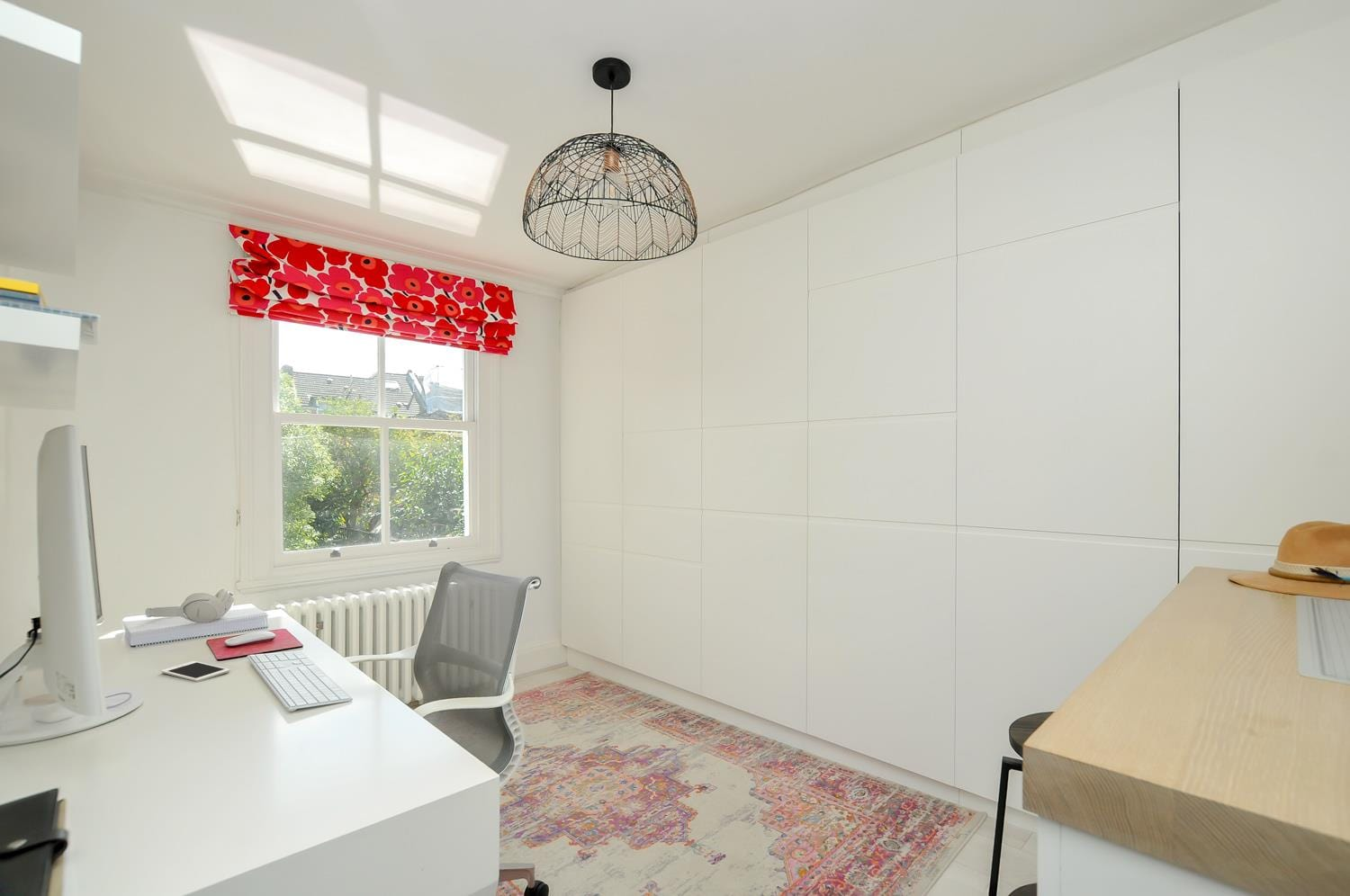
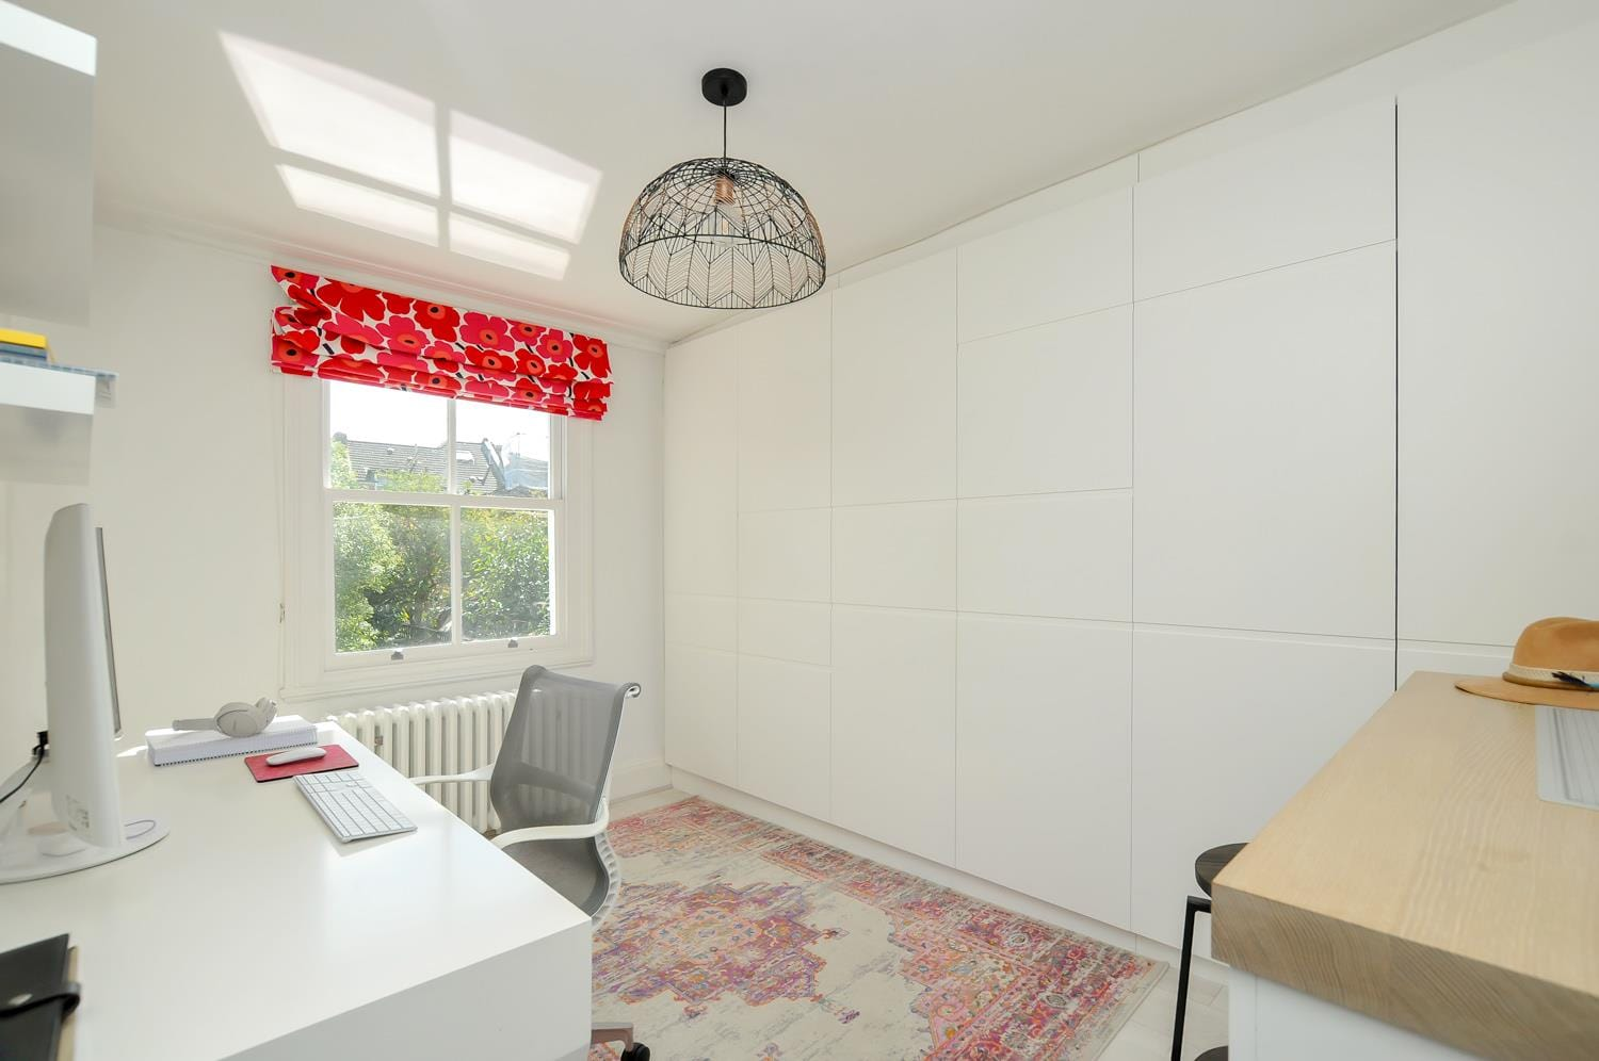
- cell phone [160,660,230,683]
